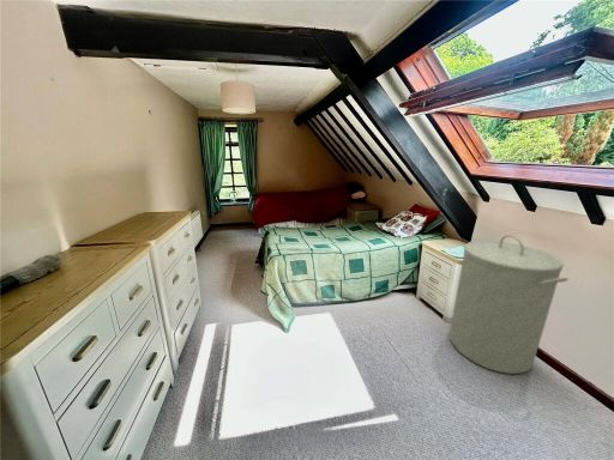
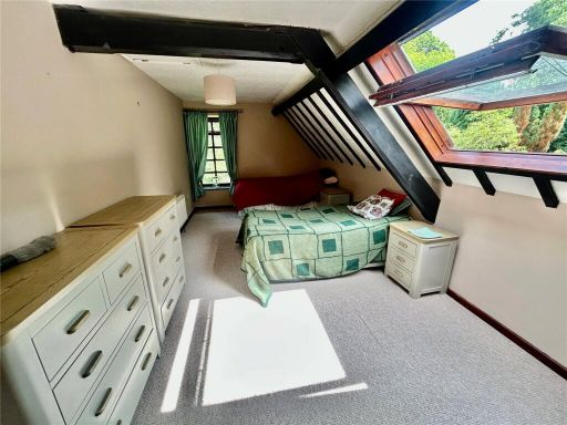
- laundry hamper [449,234,568,375]
